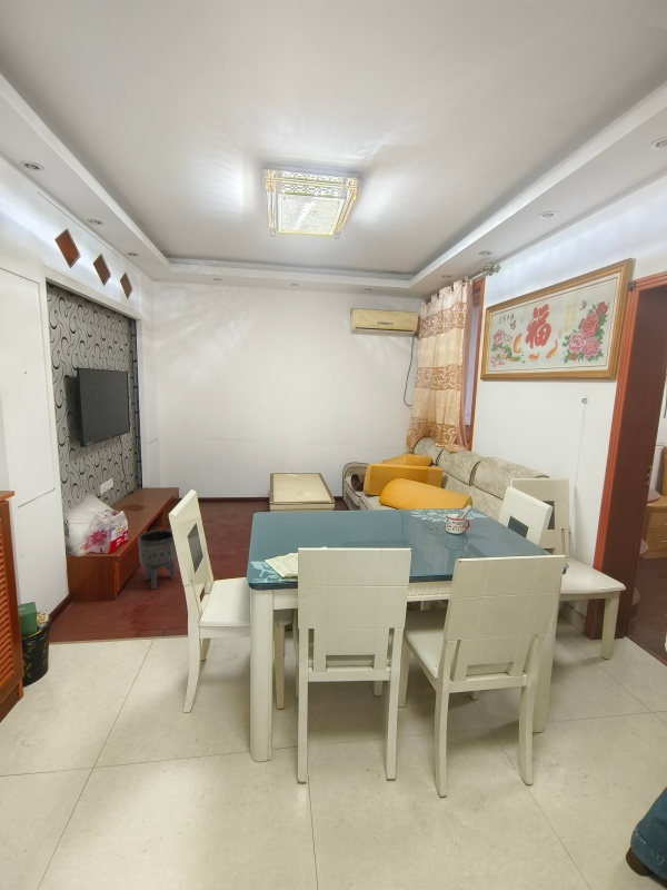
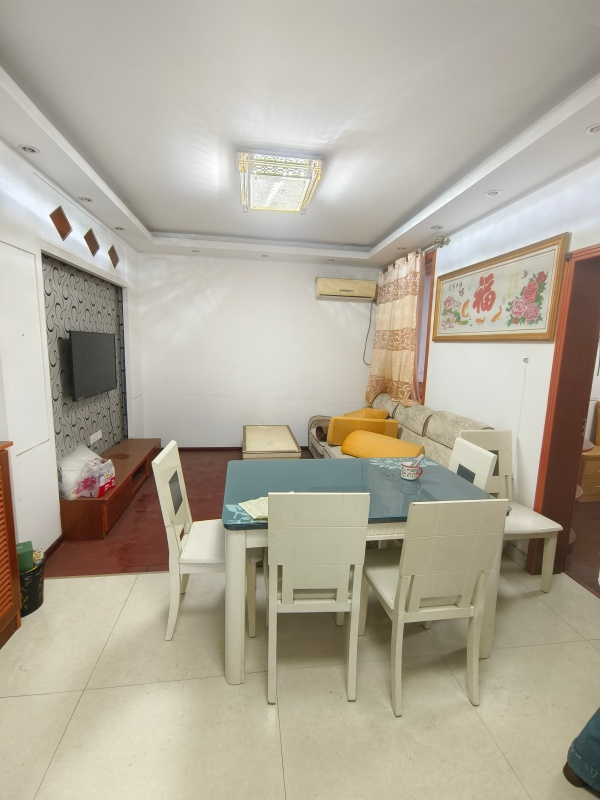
- planter [137,528,177,591]
